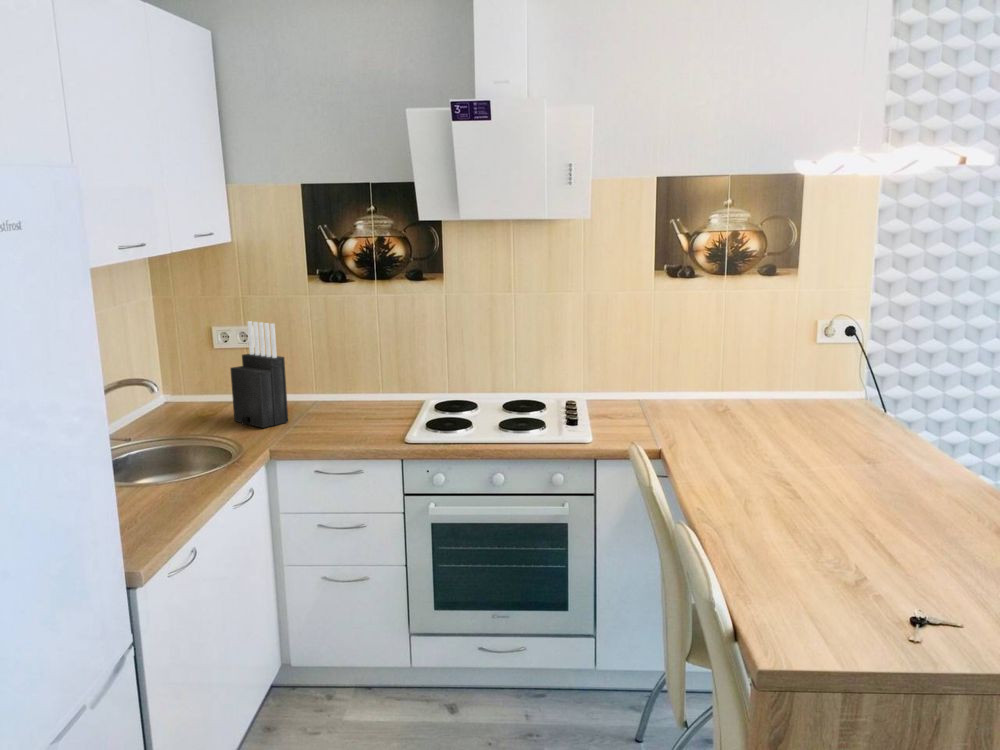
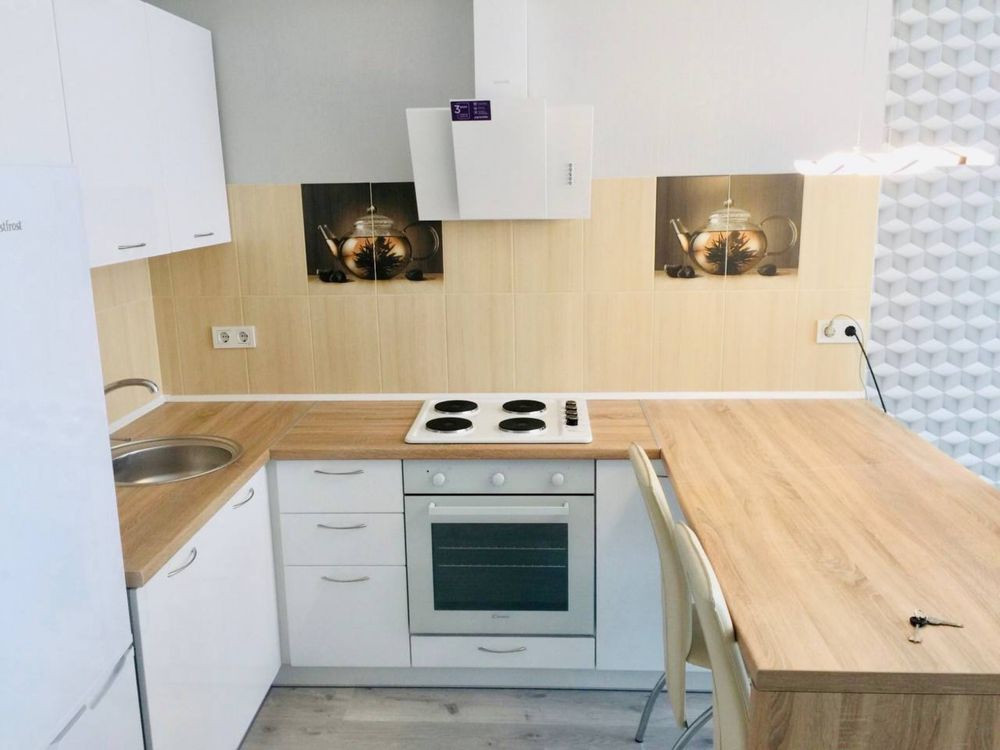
- knife block [229,320,289,429]
